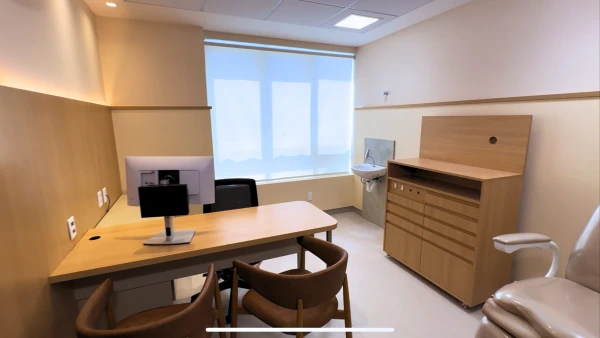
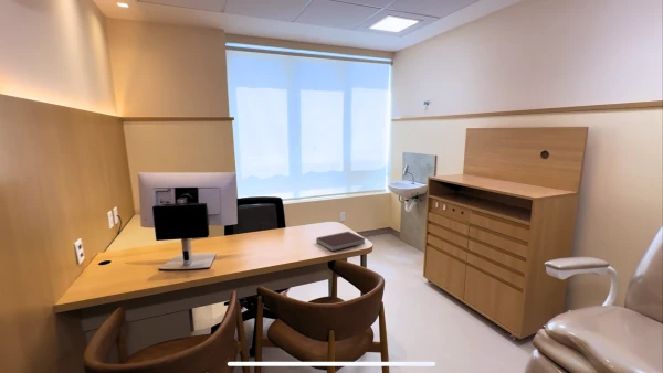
+ notebook [315,231,367,252]
